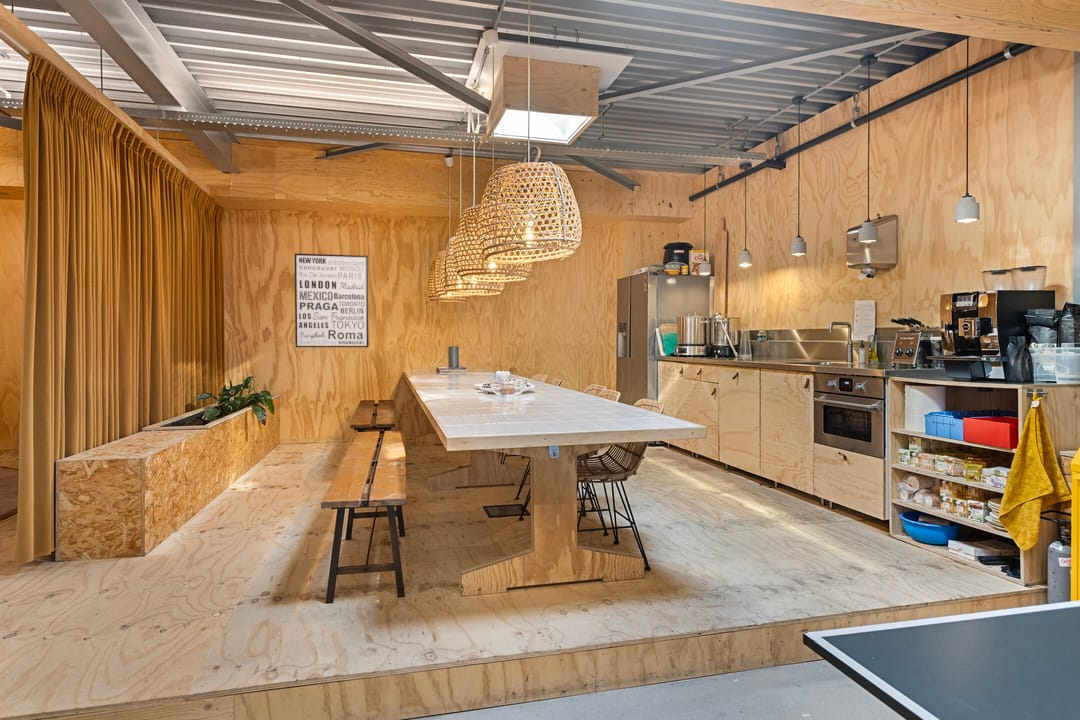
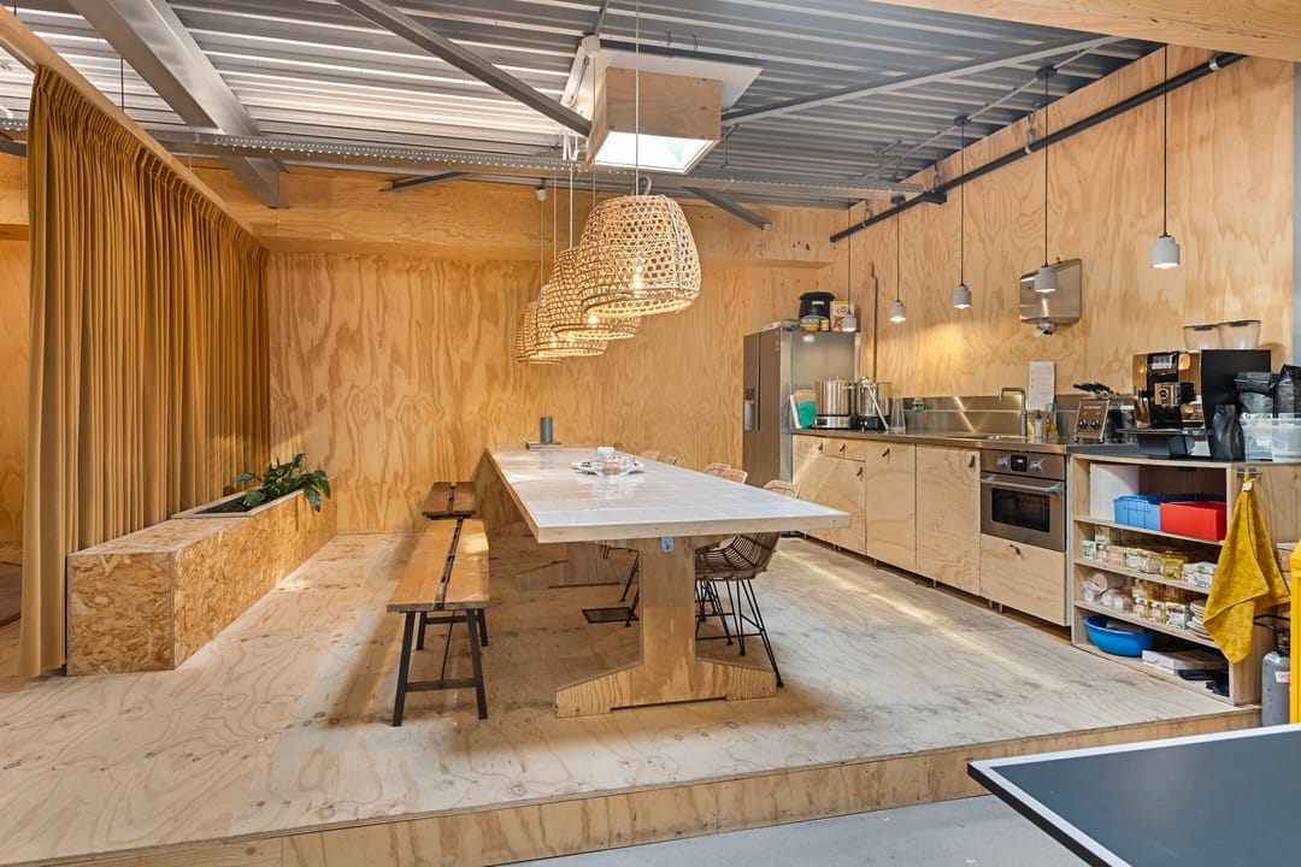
- wall art [294,252,370,348]
